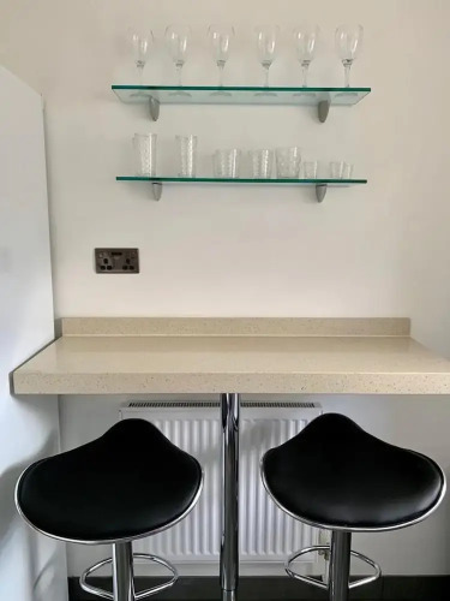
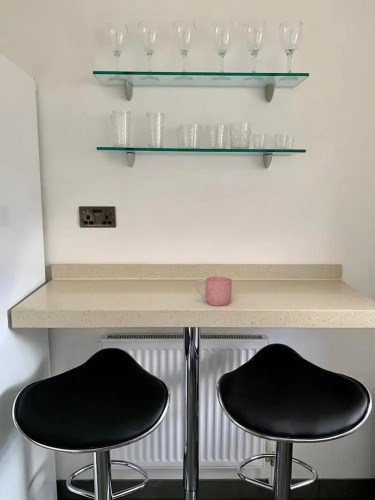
+ mug [195,276,233,307]
